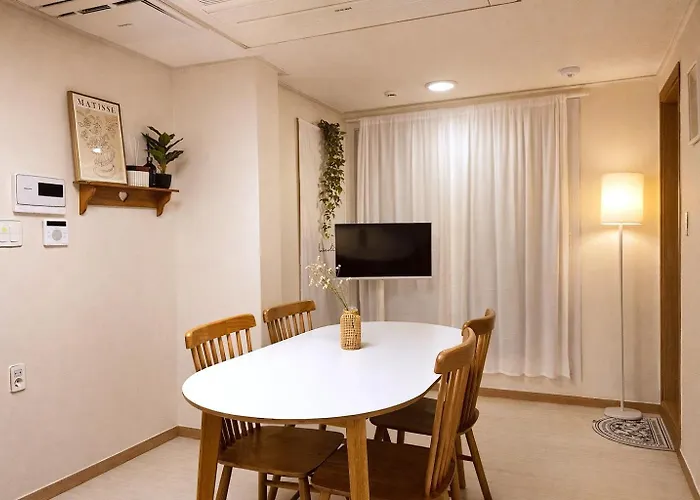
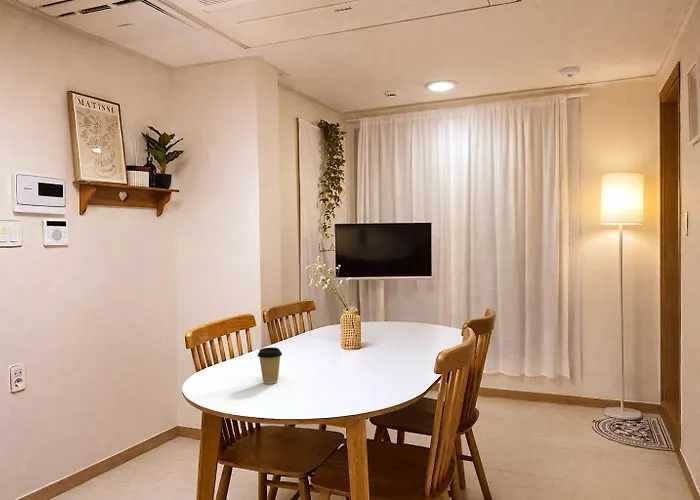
+ coffee cup [256,346,283,385]
